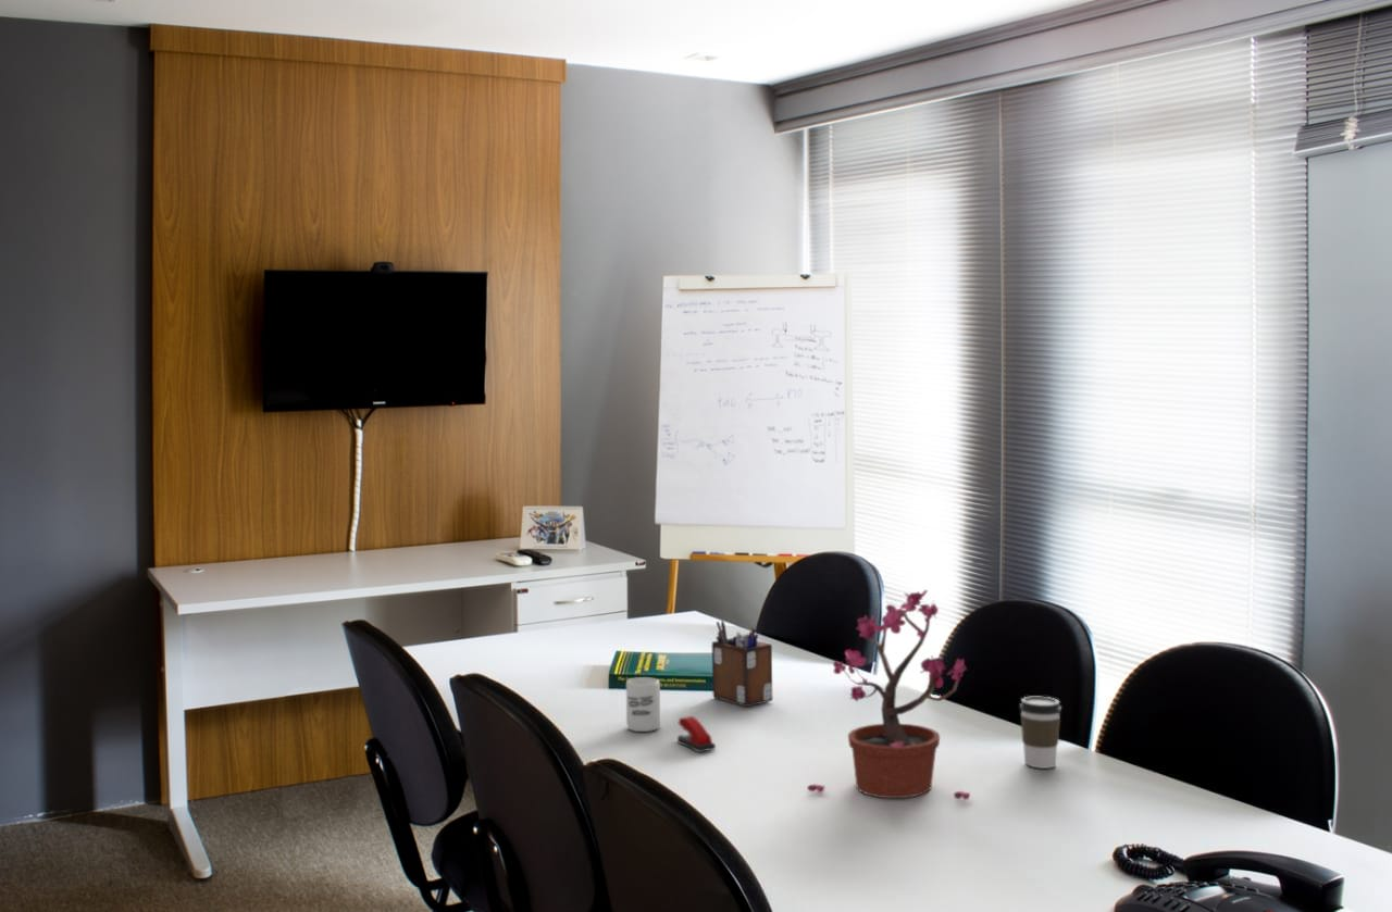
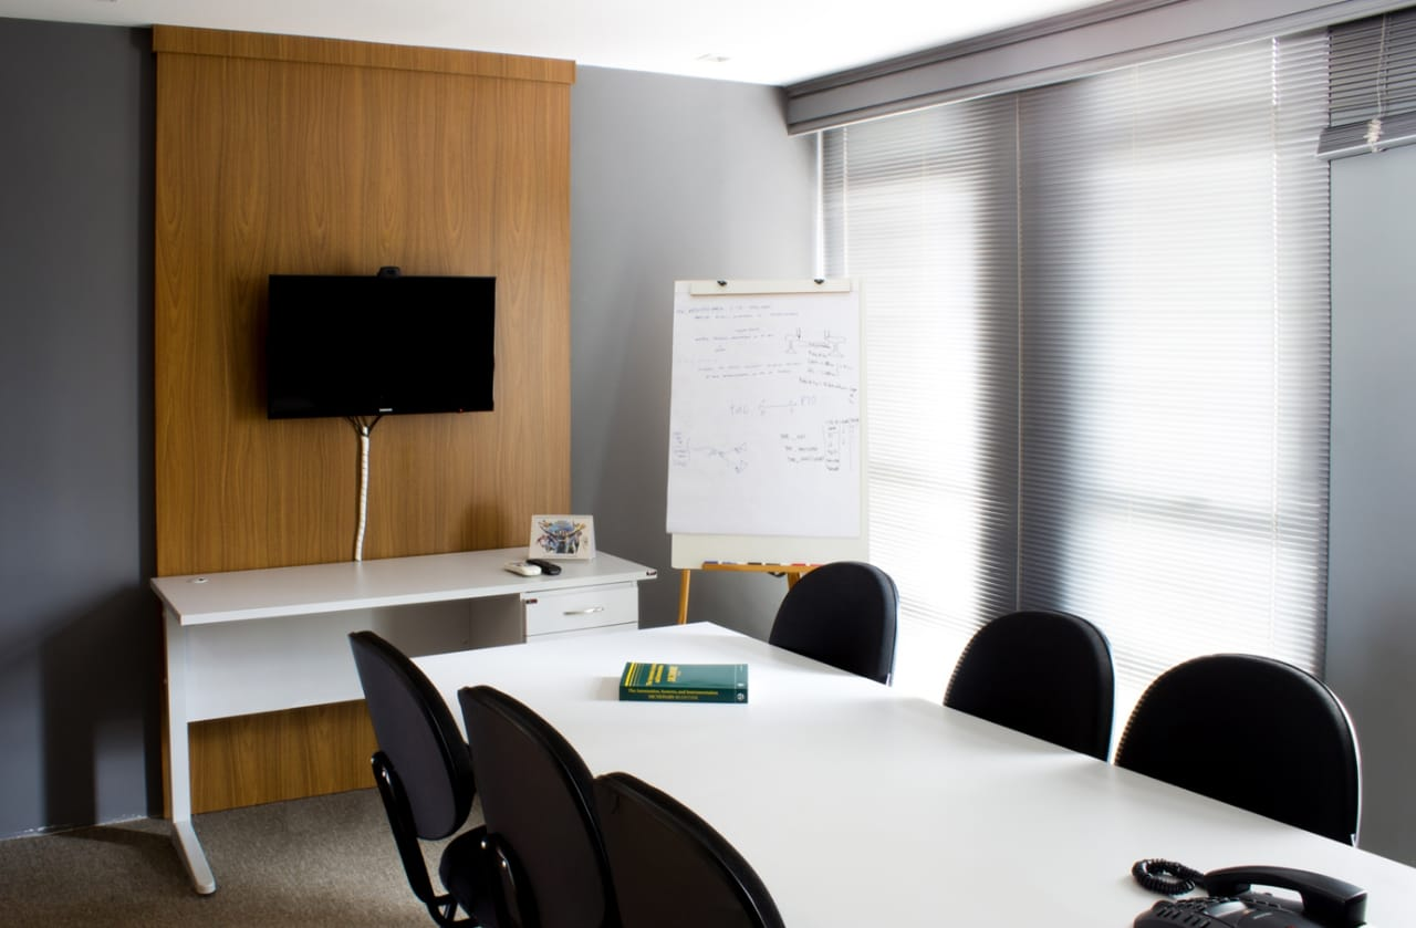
- potted plant [806,589,971,801]
- stapler [676,715,717,753]
- cup [625,676,661,733]
- coffee cup [1018,696,1062,770]
- desk organizer [710,619,774,708]
